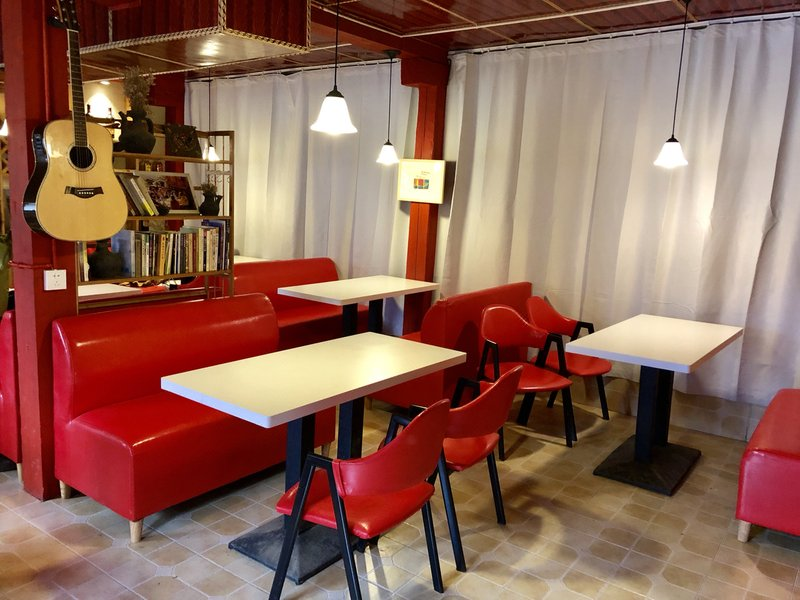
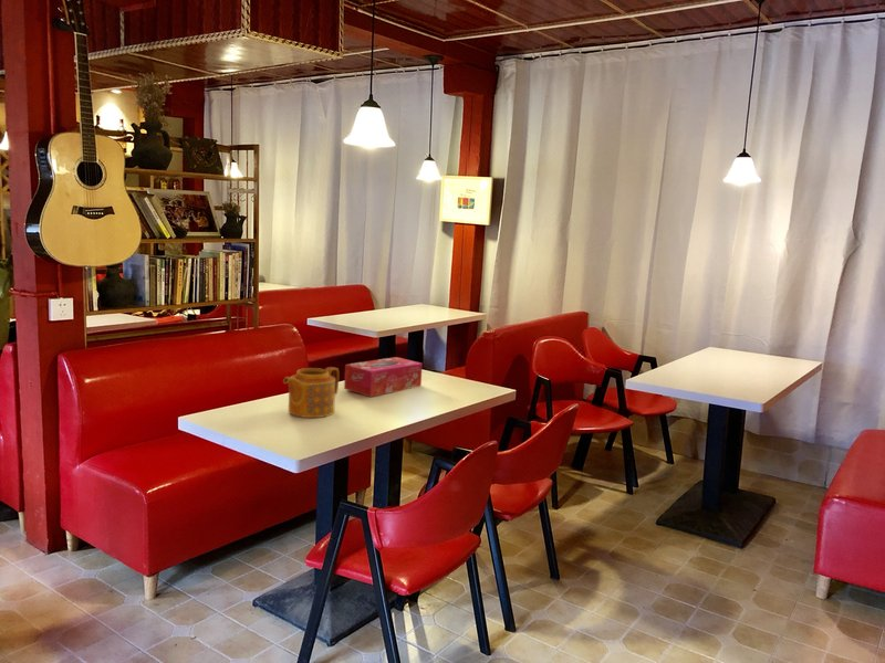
+ tissue box [343,356,424,398]
+ teapot [282,366,340,419]
